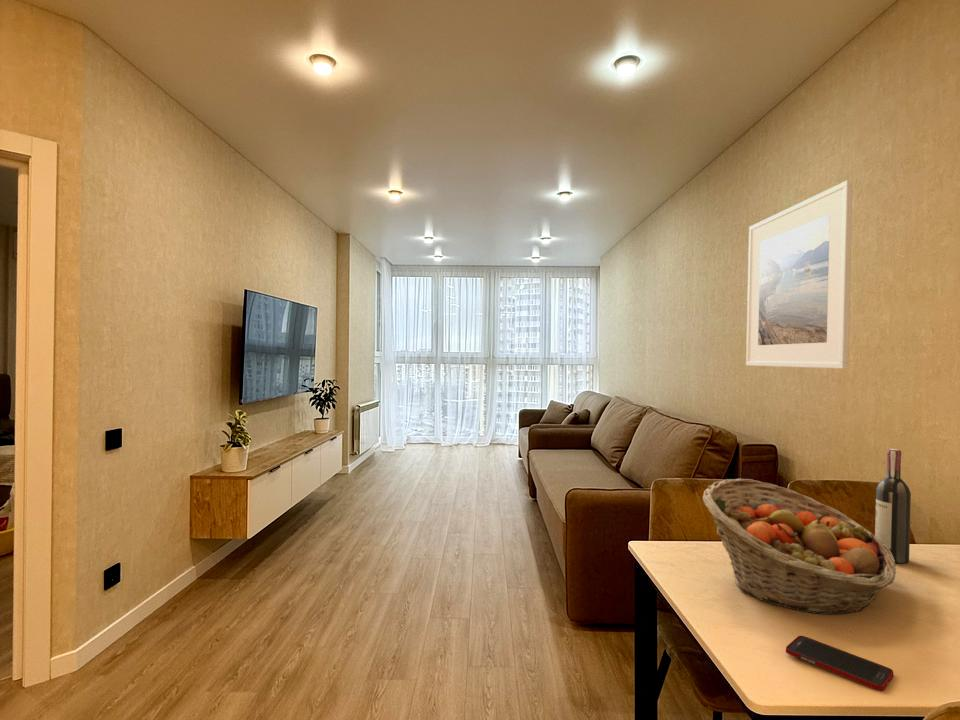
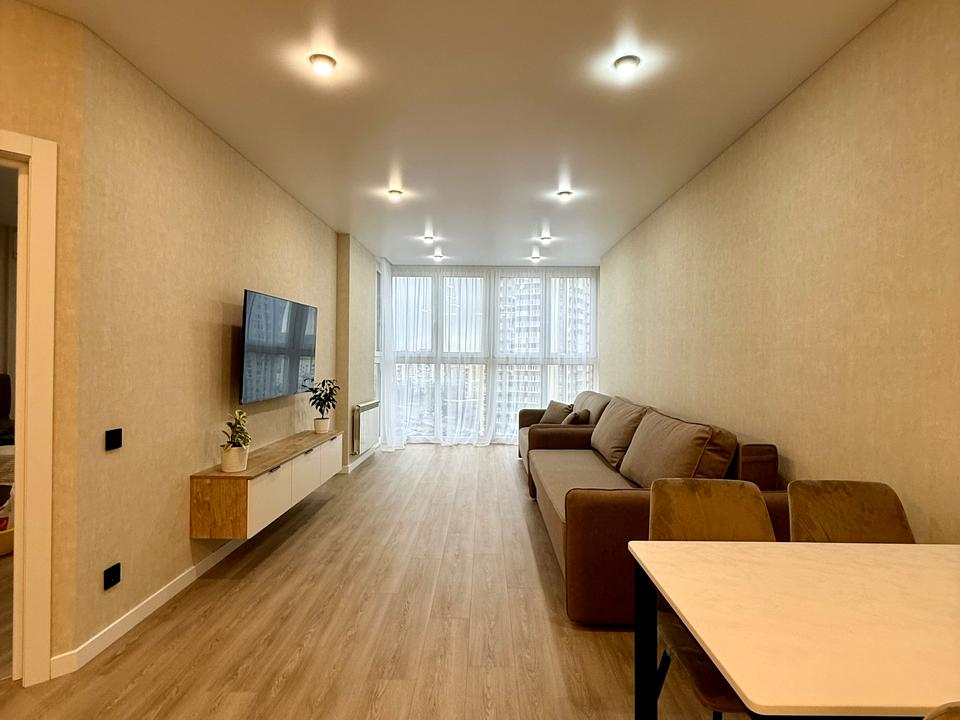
- cell phone [785,635,895,692]
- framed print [745,179,854,370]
- fruit basket [702,478,897,616]
- wine bottle [874,448,912,565]
